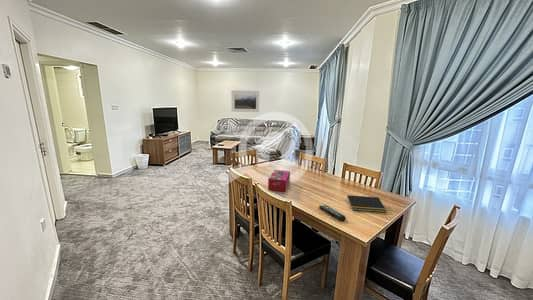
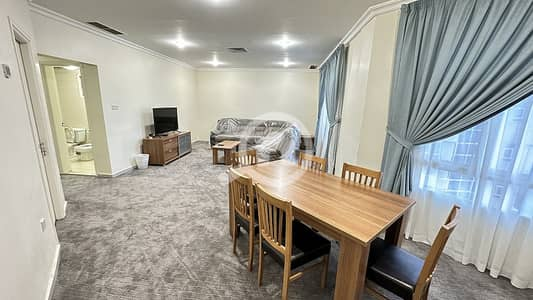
- notepad [346,194,387,213]
- remote control [318,204,347,222]
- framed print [230,89,260,113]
- tissue box [267,169,291,193]
